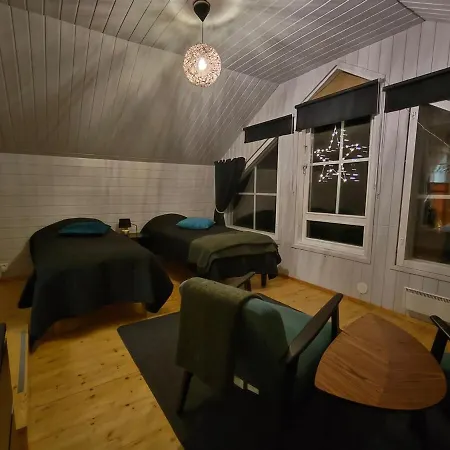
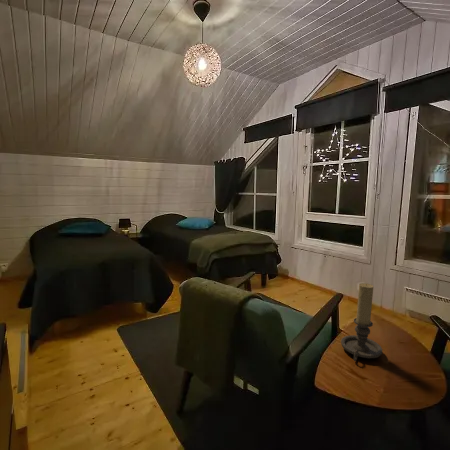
+ candle holder [340,282,383,362]
